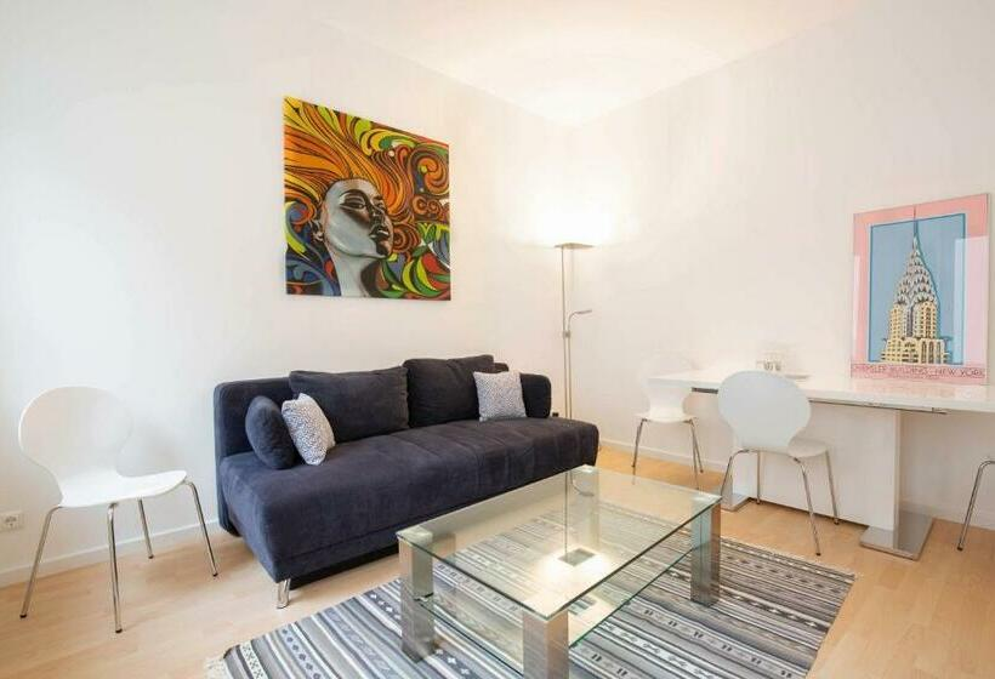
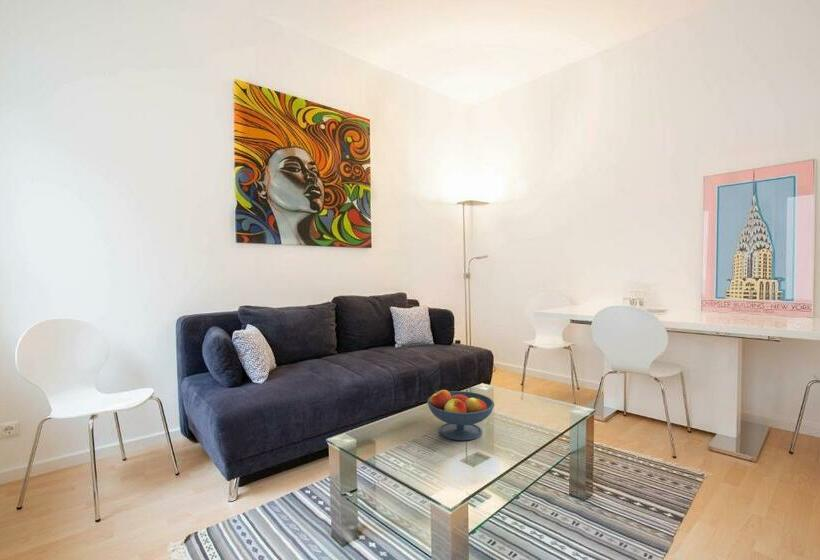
+ fruit bowl [426,389,495,441]
